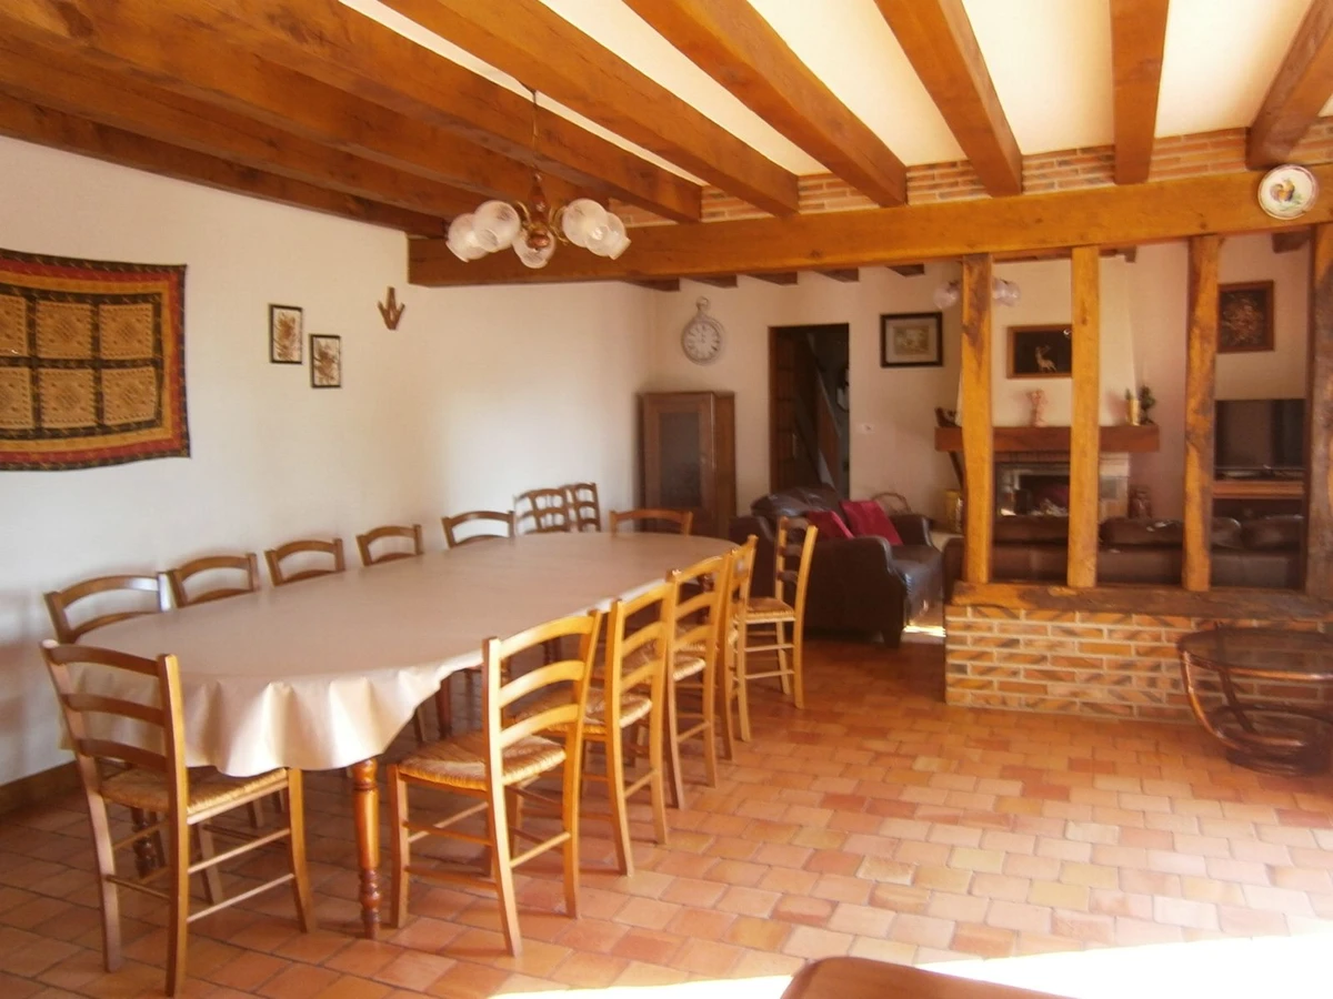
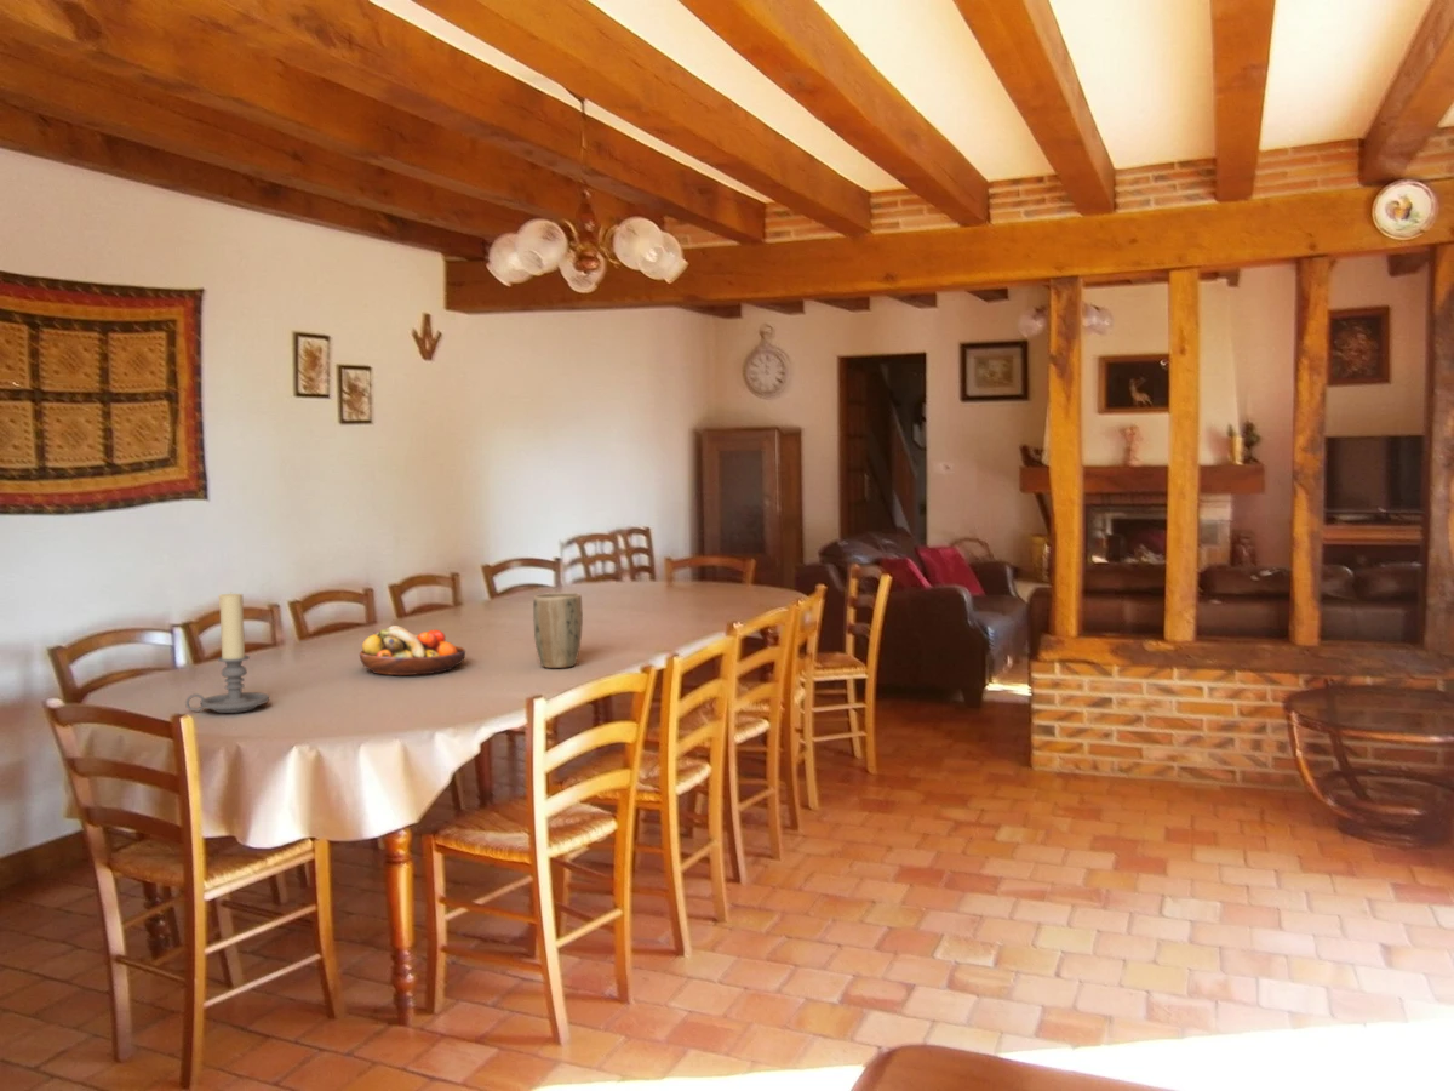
+ fruit bowl [359,624,466,676]
+ candle holder [184,590,270,714]
+ plant pot [532,592,584,669]
